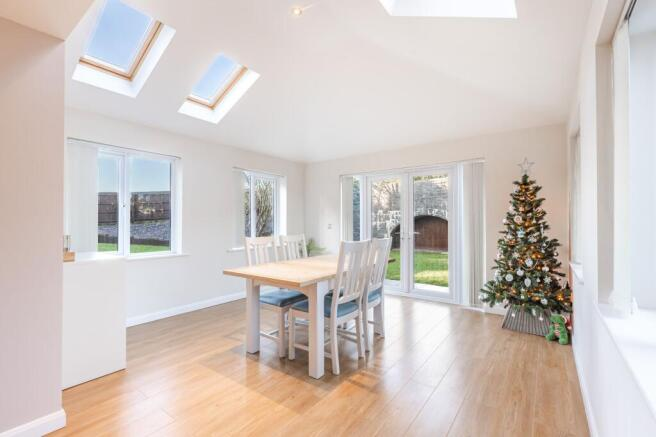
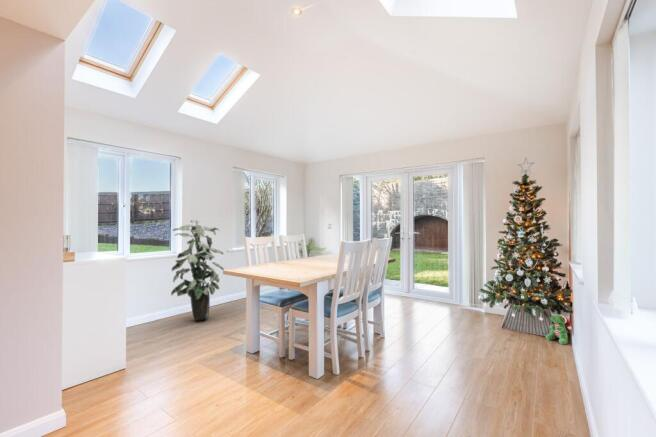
+ indoor plant [170,219,225,322]
